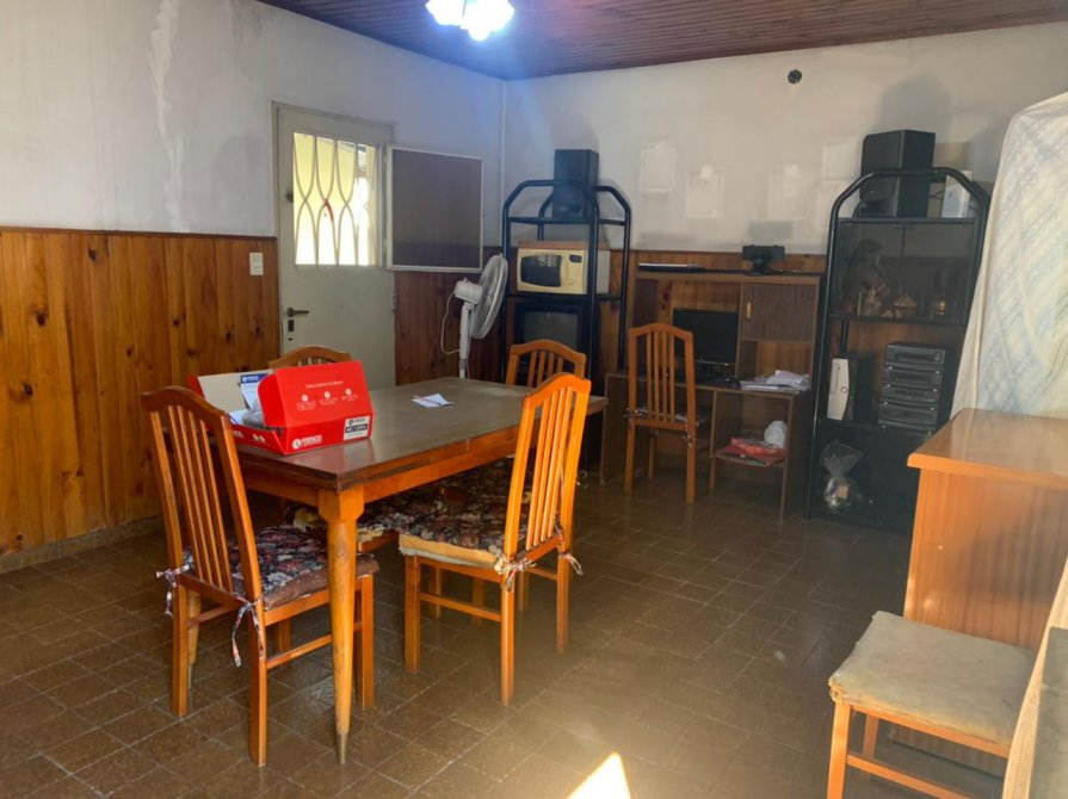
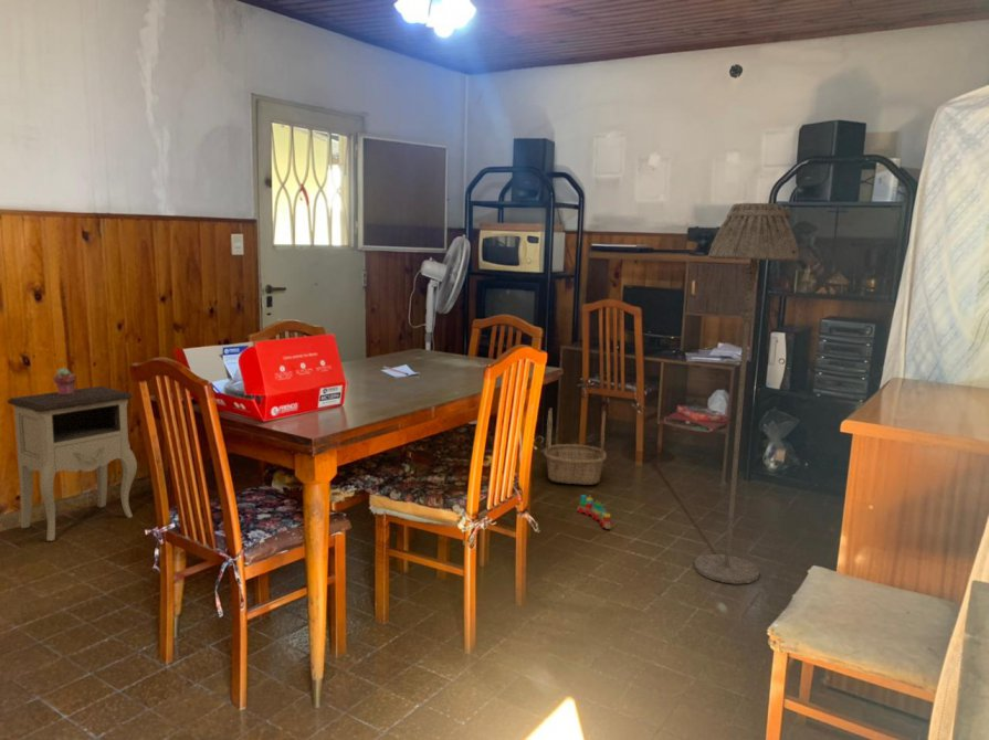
+ toy train [576,494,612,530]
+ floor lamp [694,202,800,585]
+ basket [543,408,608,486]
+ nightstand [7,385,138,542]
+ potted succulent [52,367,77,394]
